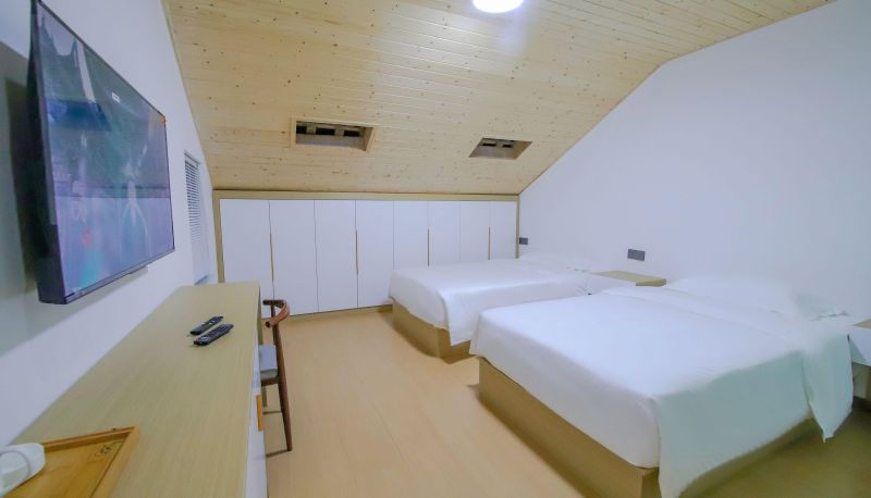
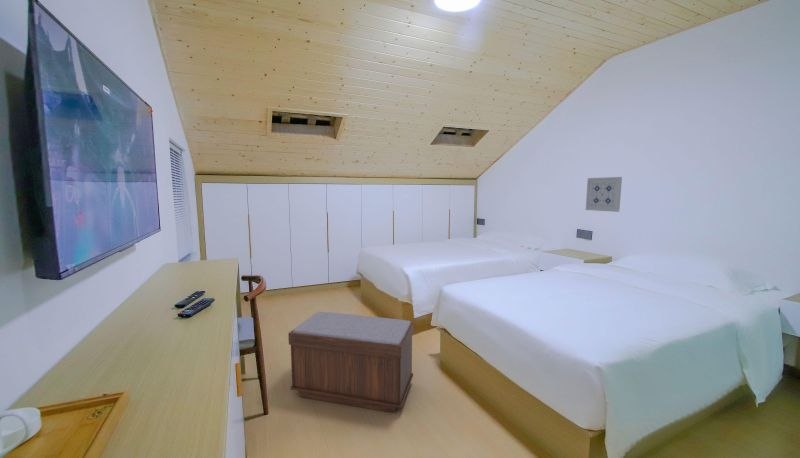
+ wall art [585,176,623,213]
+ bench [287,311,415,414]
